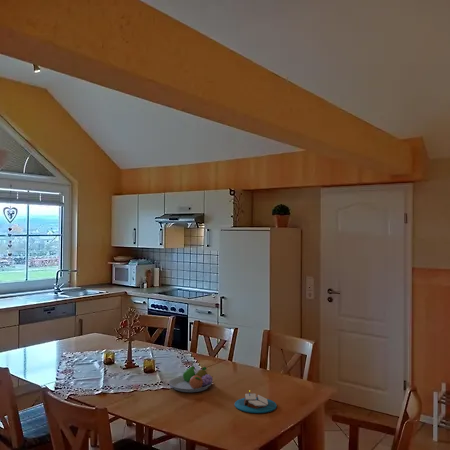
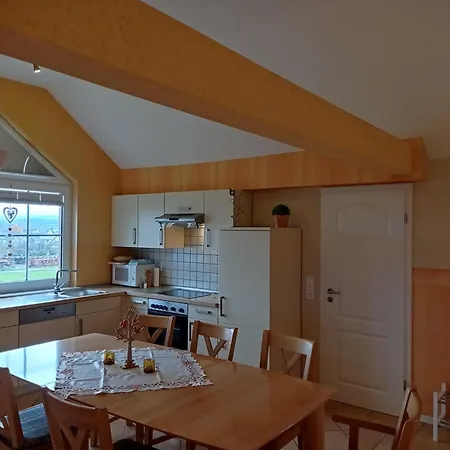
- candle [234,391,278,414]
- fruit bowl [168,365,214,393]
